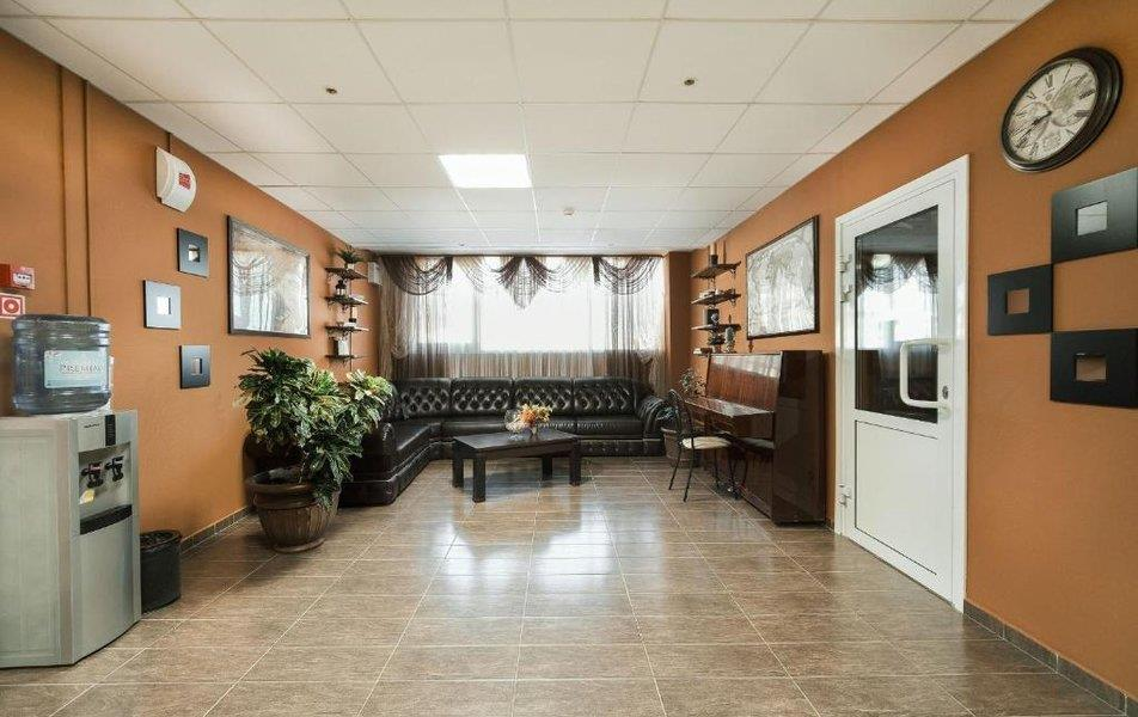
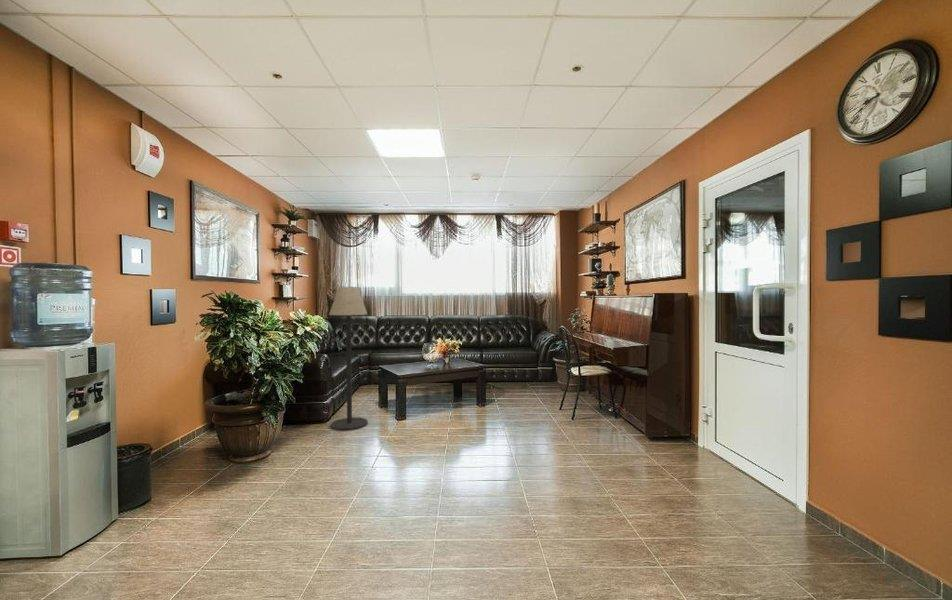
+ floor lamp [328,286,369,431]
